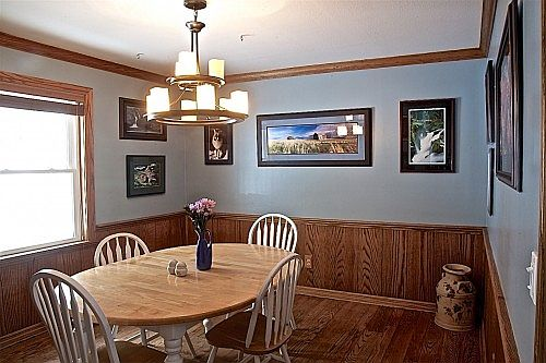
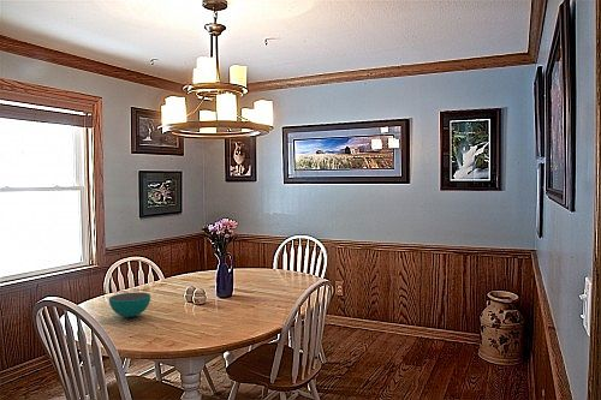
+ bowl [108,291,151,318]
